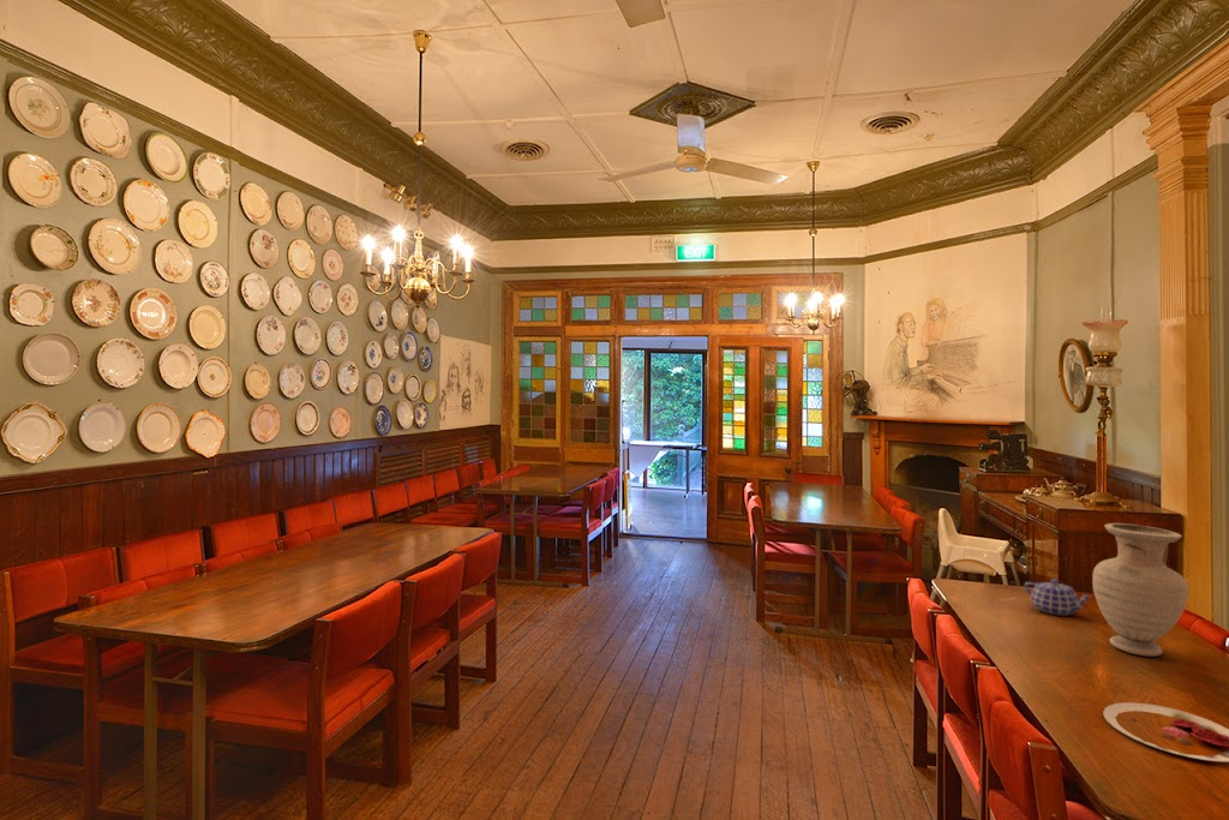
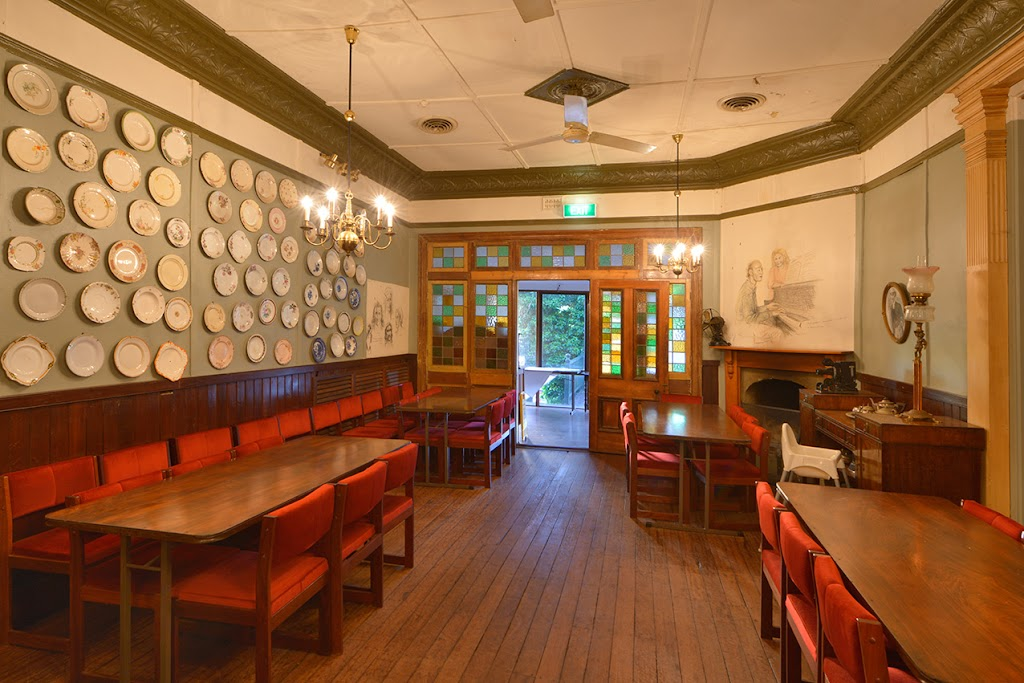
- plate [1102,701,1229,764]
- teapot [1023,577,1093,617]
- vase [1091,522,1189,657]
